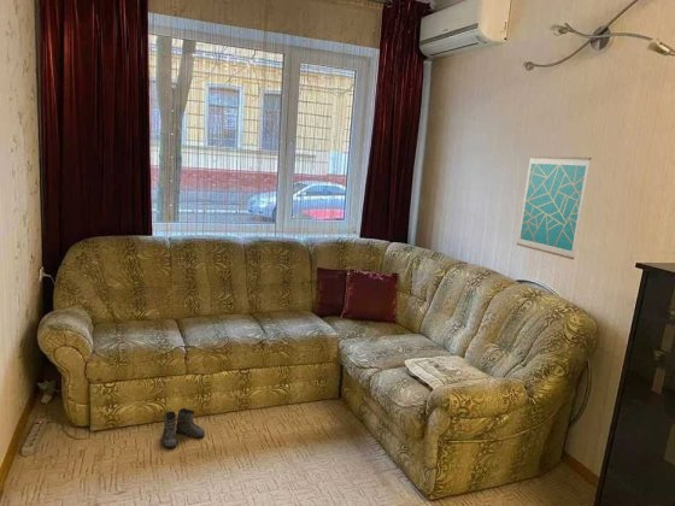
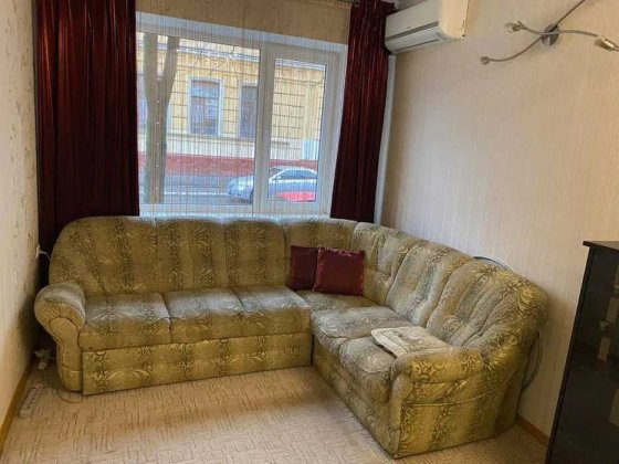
- boots [154,407,206,449]
- wall art [516,154,592,260]
